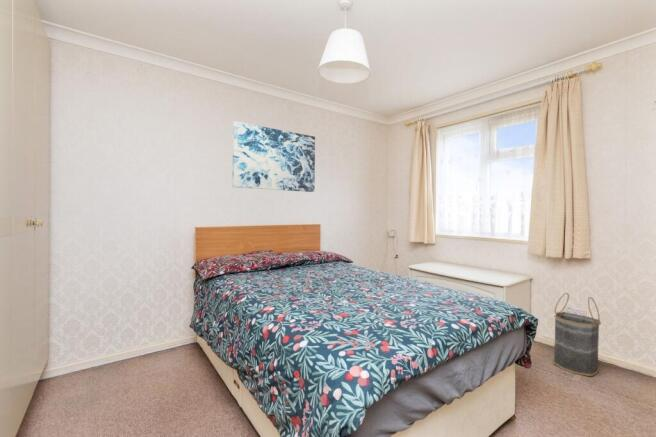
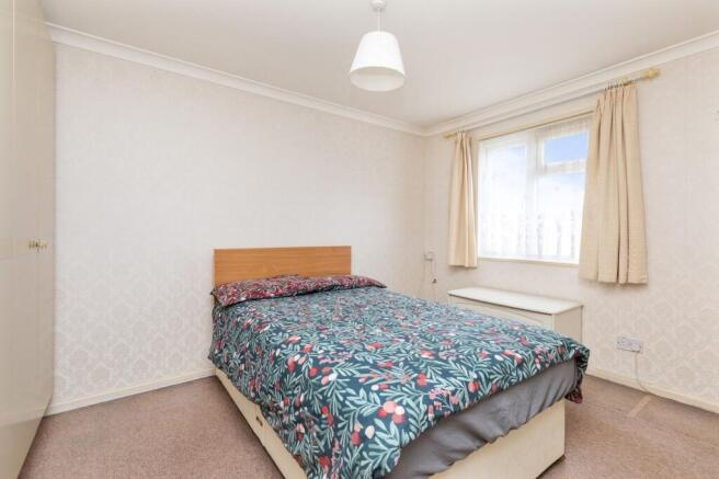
- wall art [232,120,316,193]
- basket [552,292,602,377]
